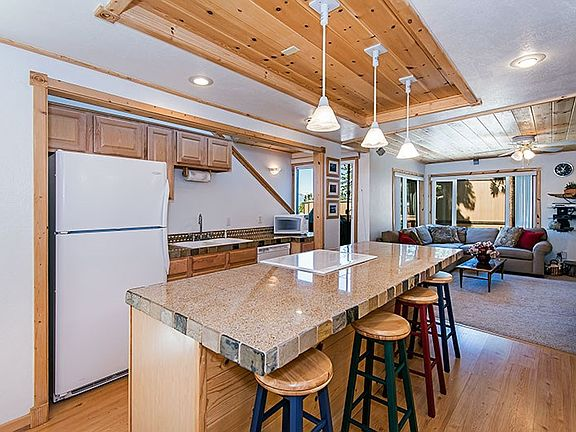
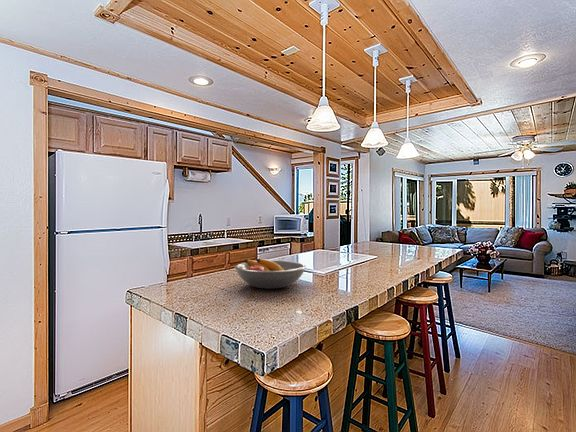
+ fruit bowl [234,258,307,290]
